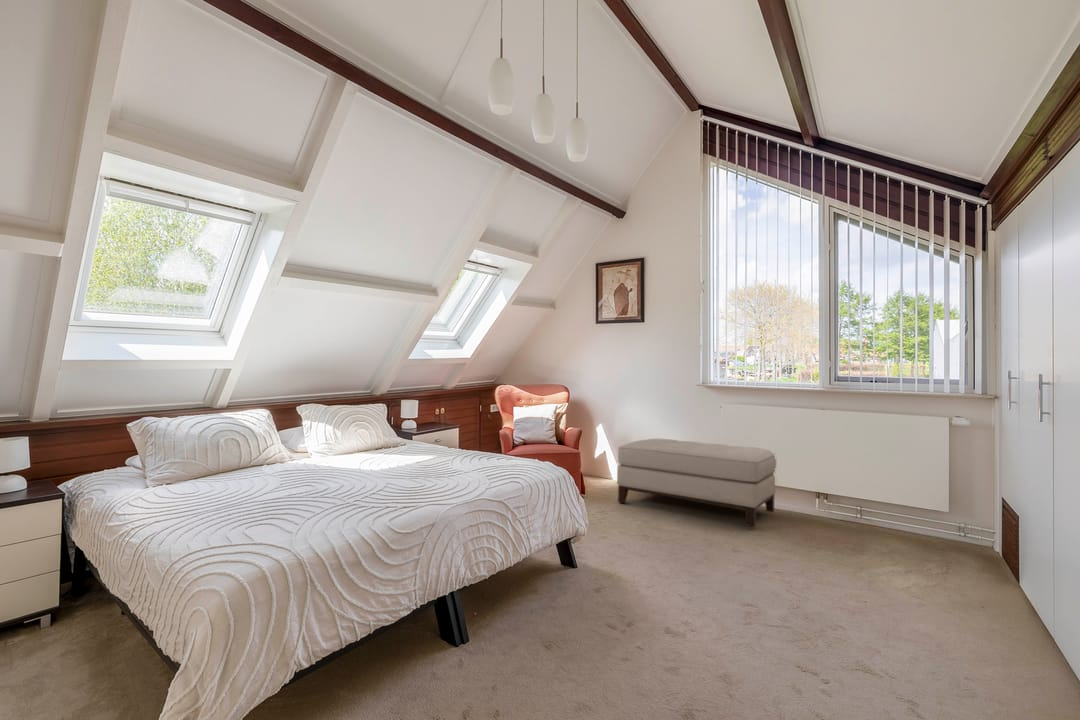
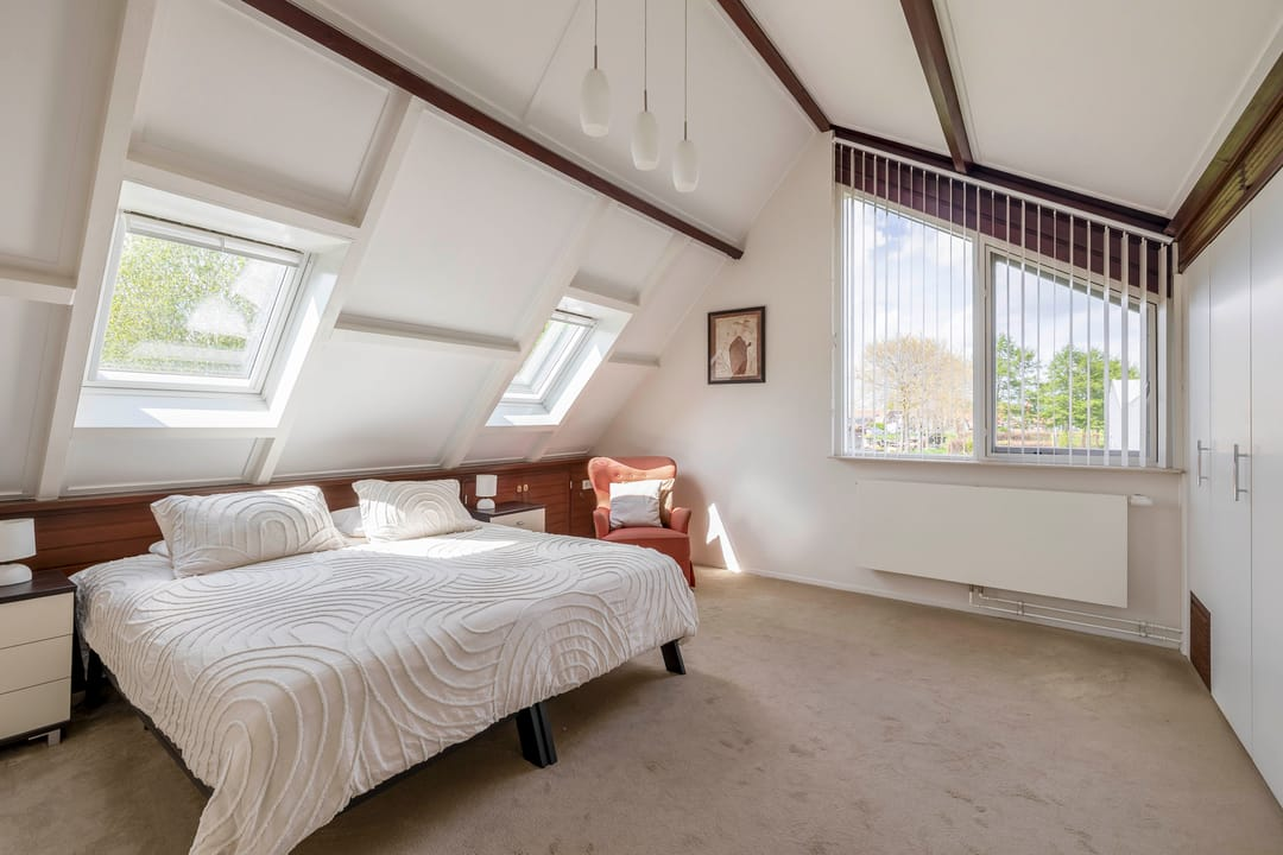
- ottoman [616,438,777,528]
